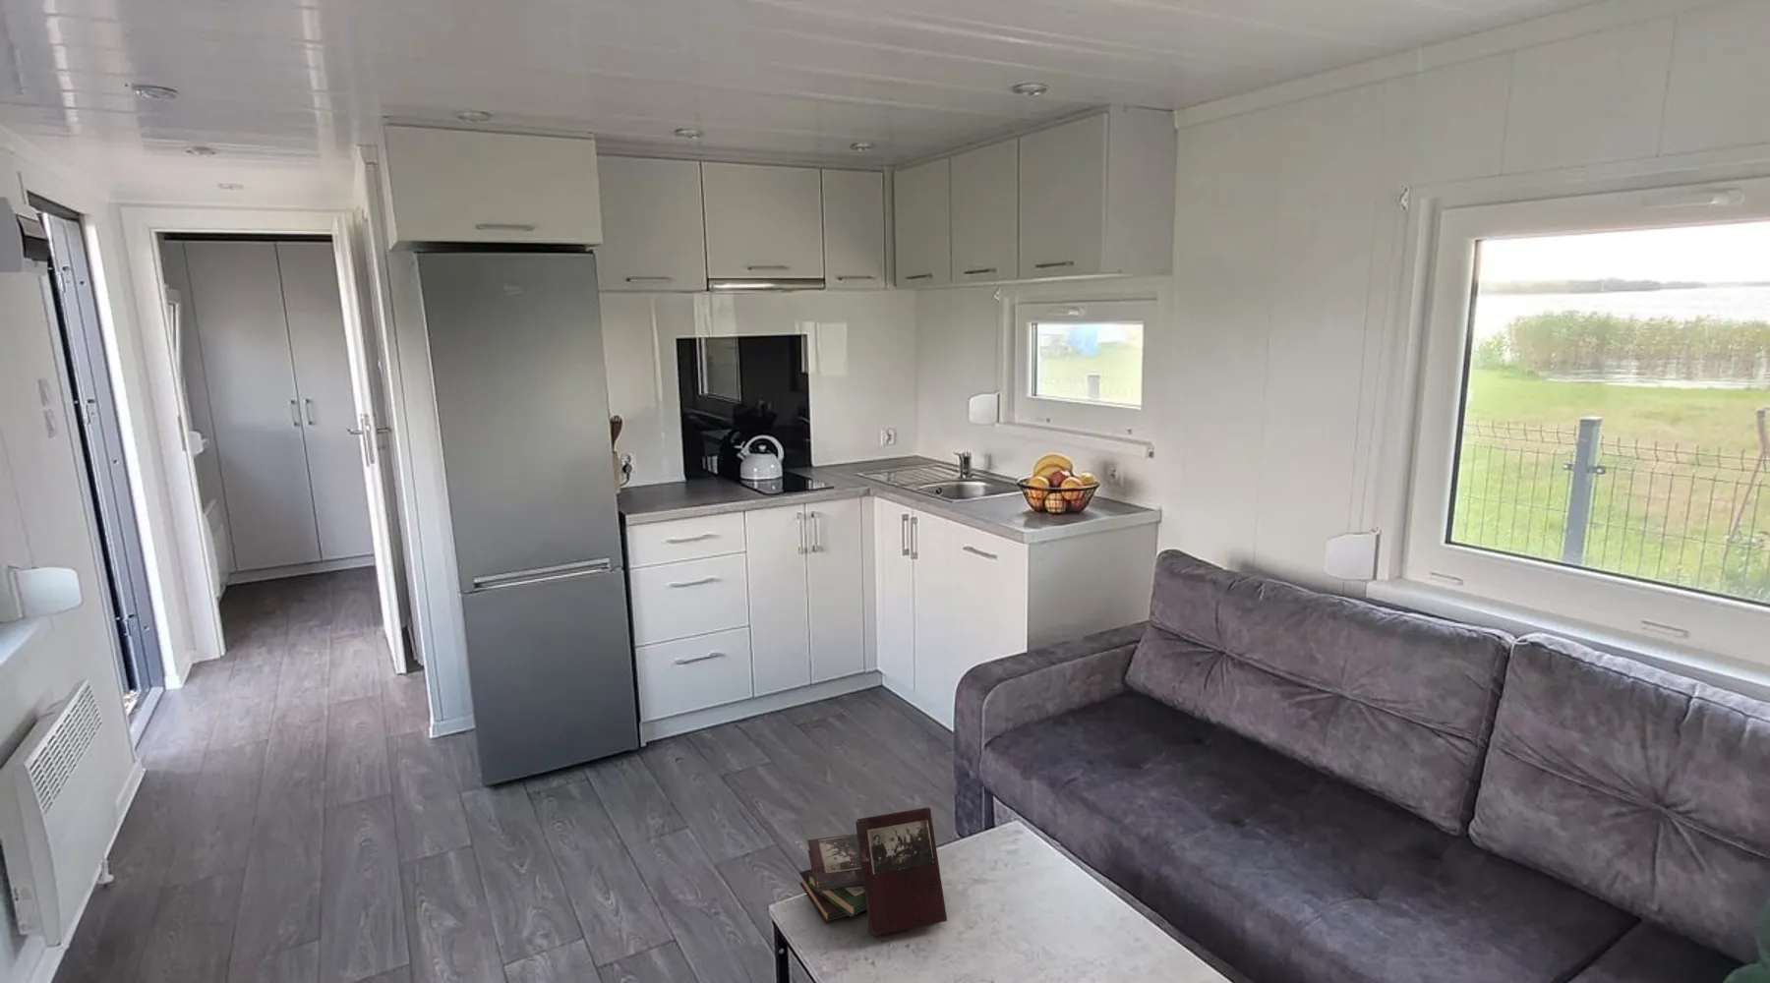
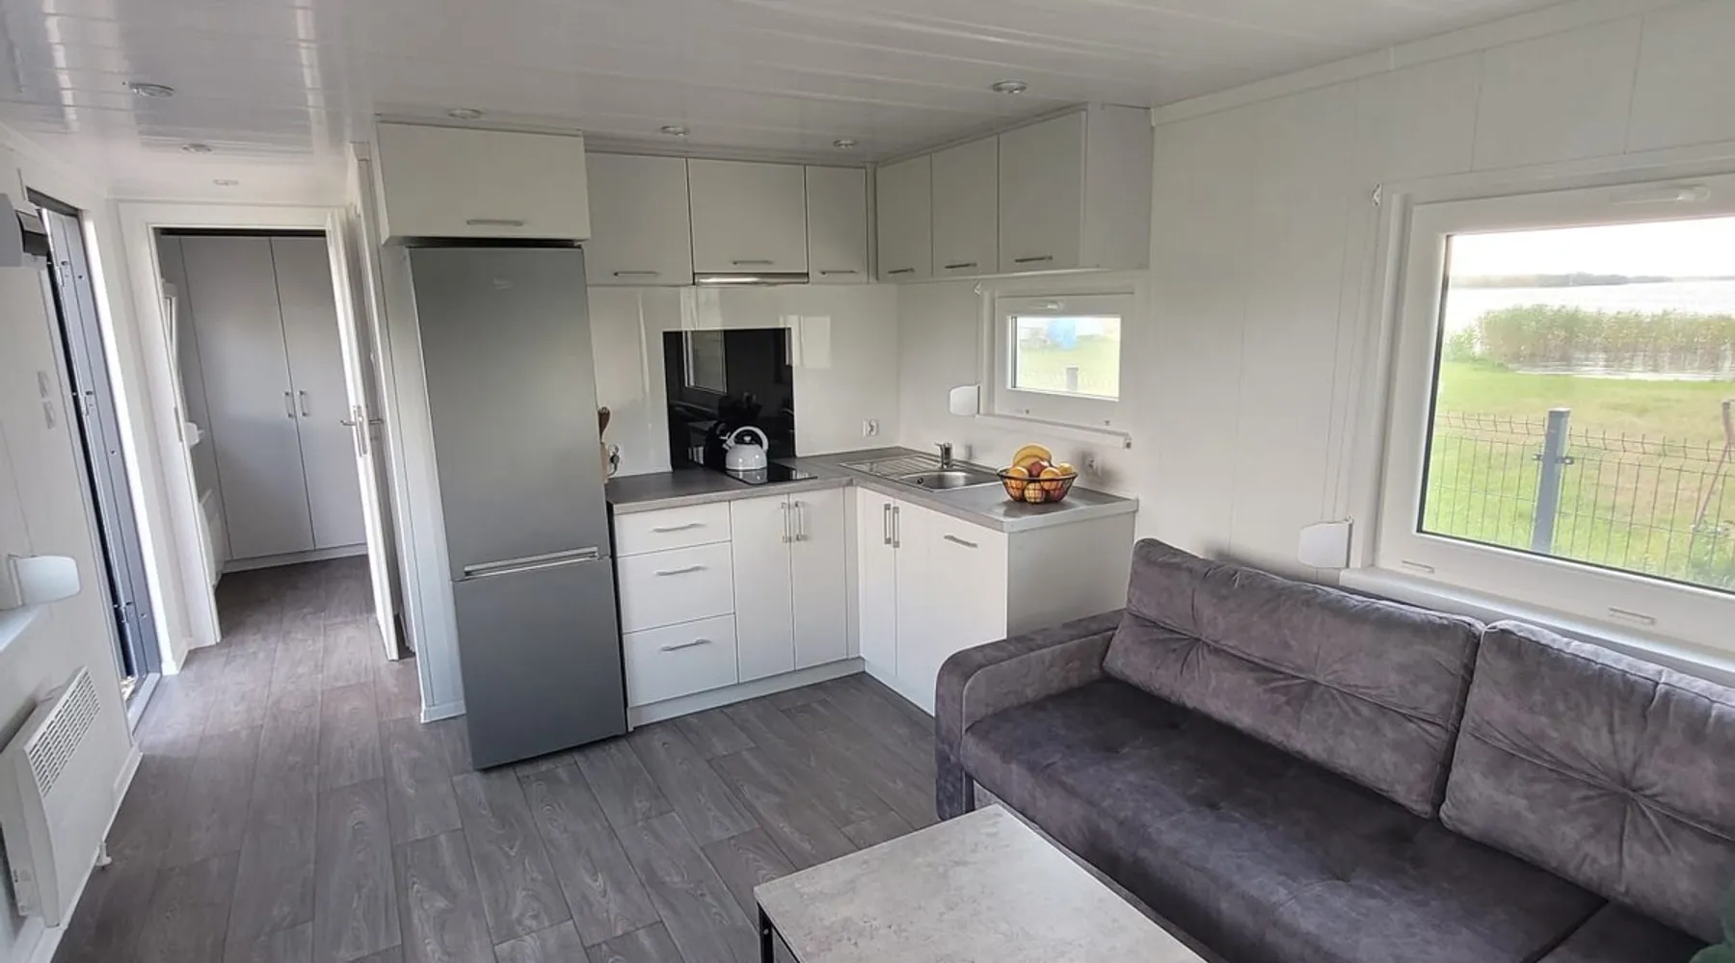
- book [799,807,948,937]
